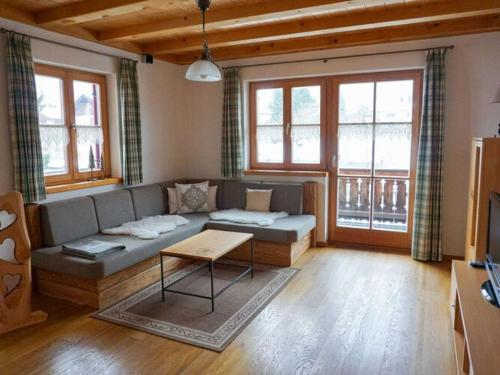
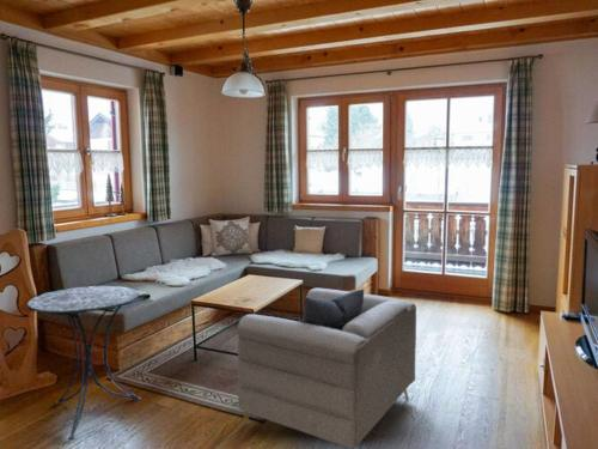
+ side table [25,285,142,442]
+ armchair [236,287,417,449]
